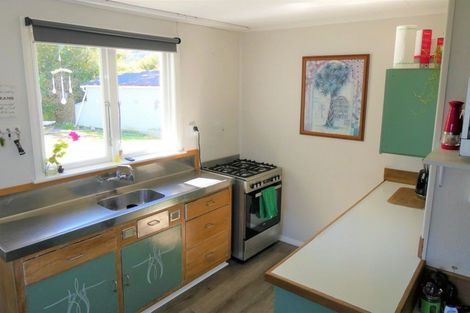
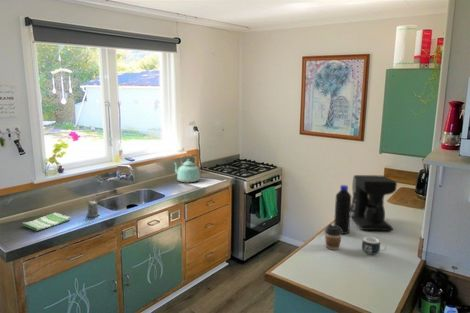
+ mug [361,236,387,256]
+ kettle [173,153,201,183]
+ coffee cup [324,223,343,251]
+ coffee maker [350,174,398,231]
+ dish towel [22,212,72,232]
+ pepper shaker [86,200,104,218]
+ bottle [333,184,352,235]
